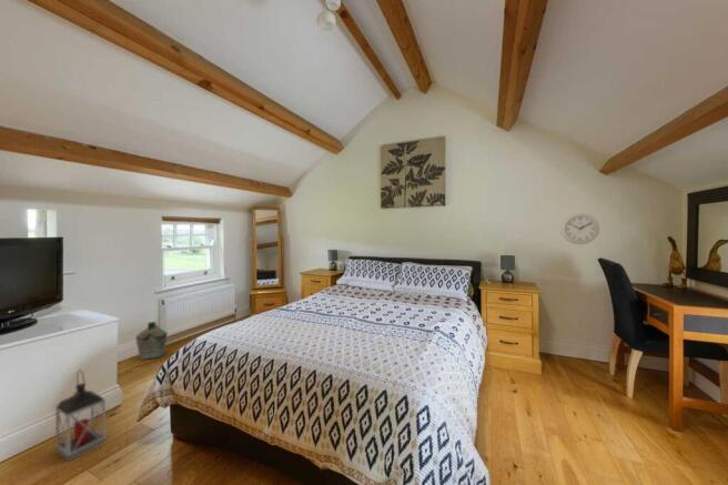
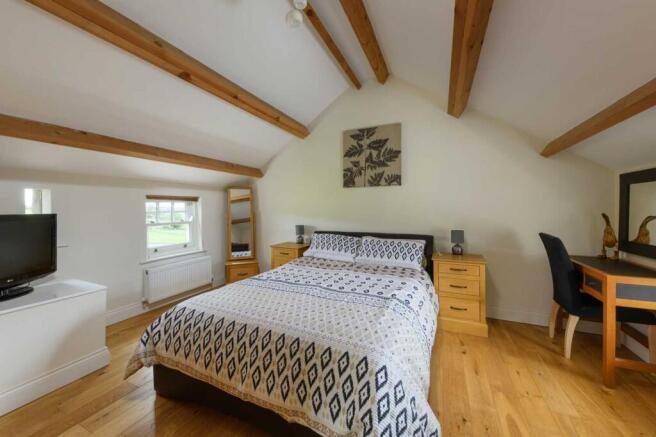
- wall clock [560,212,600,245]
- military canteen [134,321,169,361]
- lantern [54,370,107,462]
